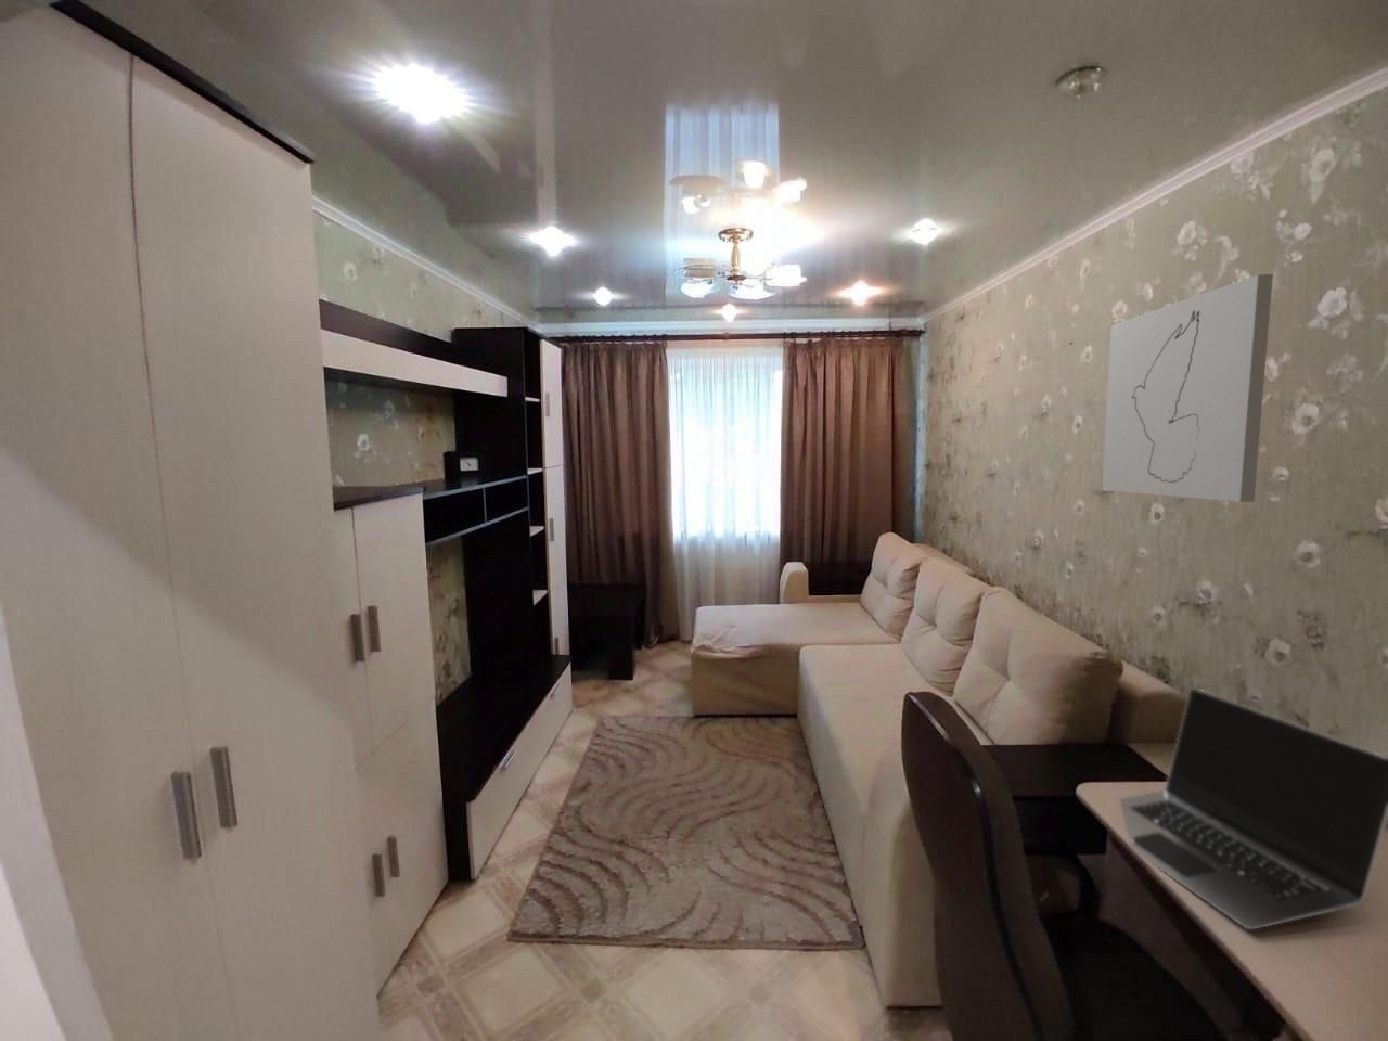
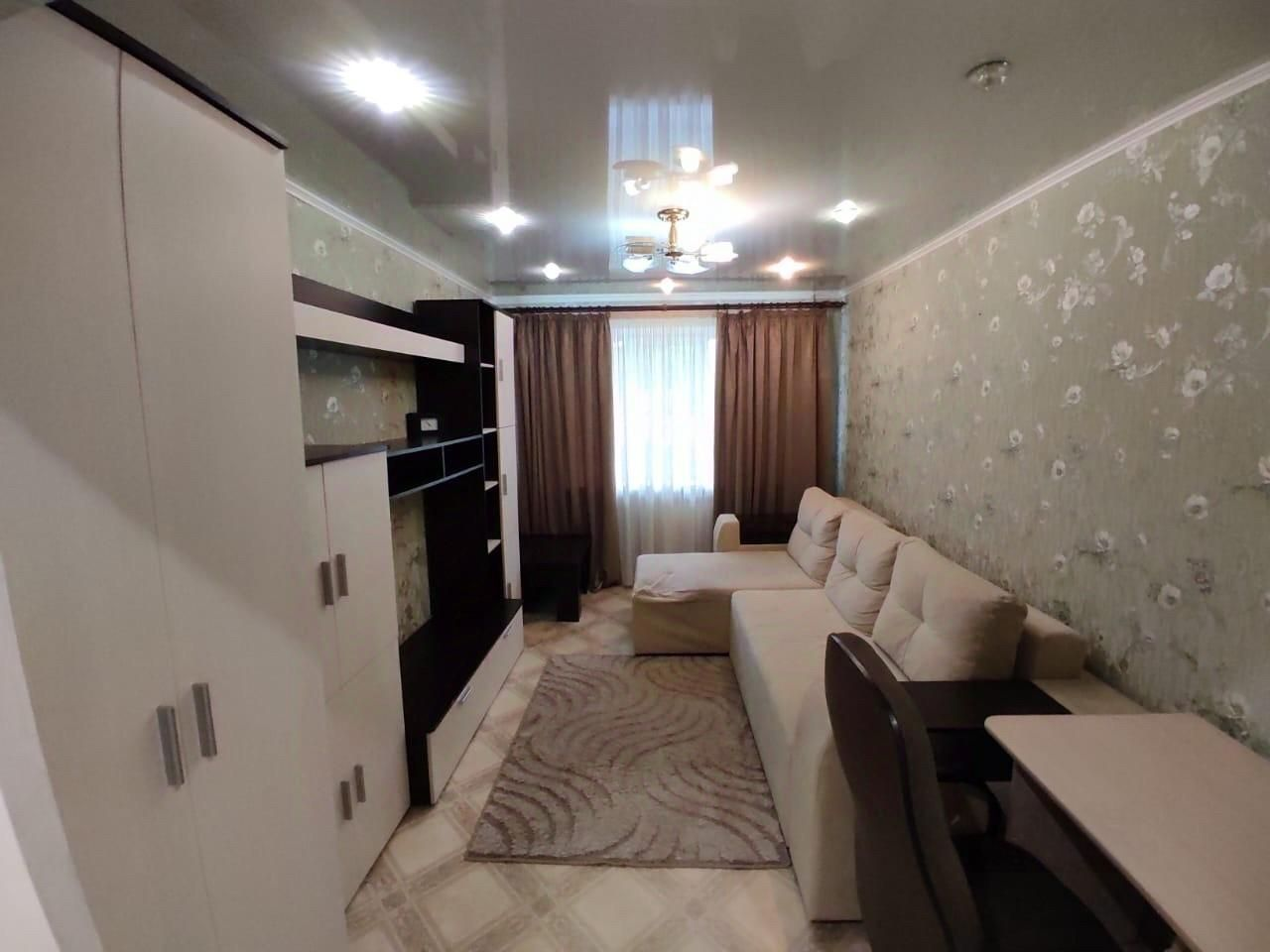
- laptop [1119,687,1388,931]
- wall art [1101,273,1274,503]
